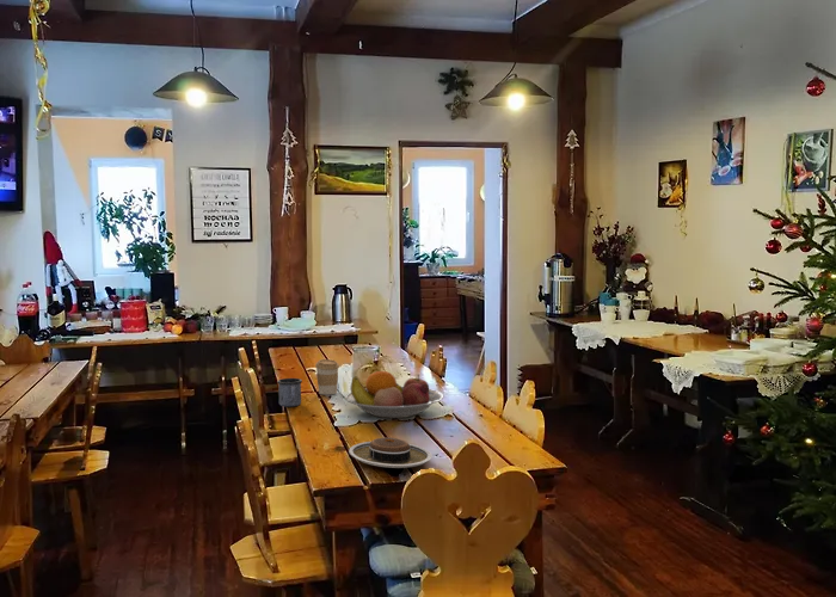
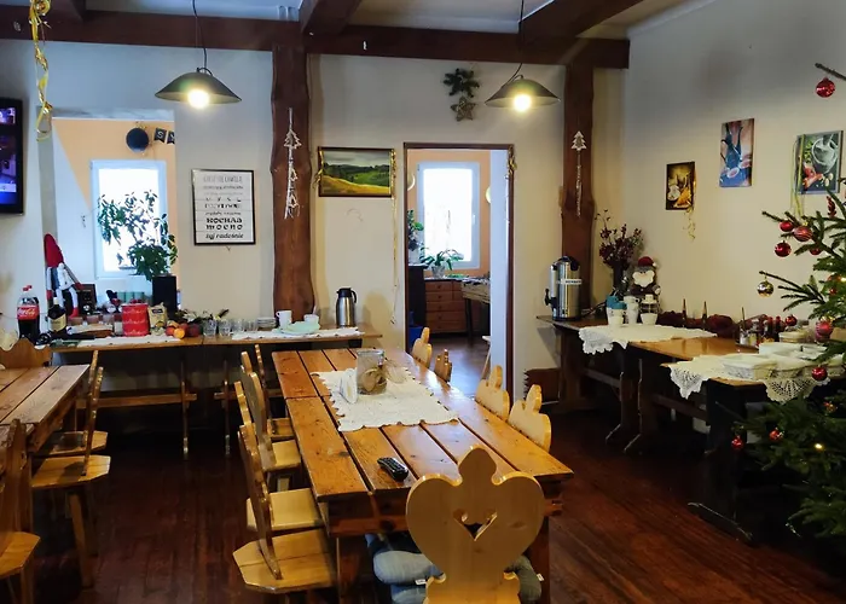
- fruit bowl [344,370,444,419]
- plate [348,437,434,469]
- mug [276,377,303,408]
- coffee cup [314,358,340,395]
